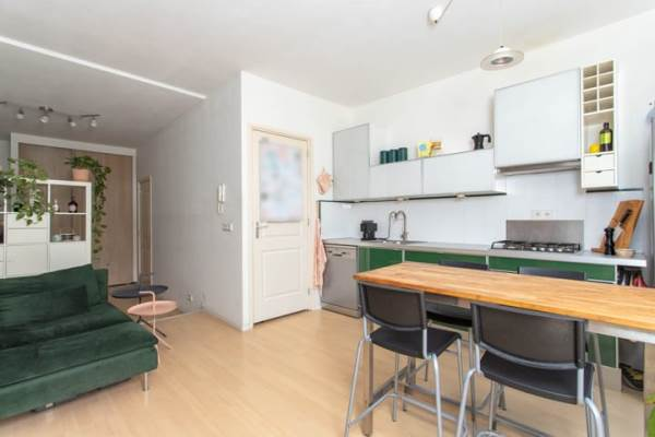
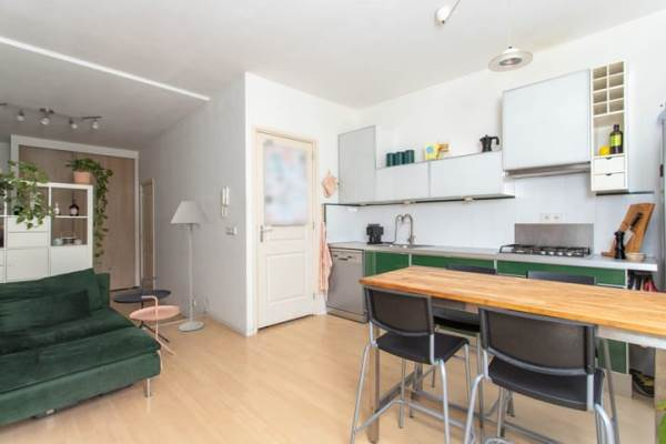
+ floor lamp [170,200,211,332]
